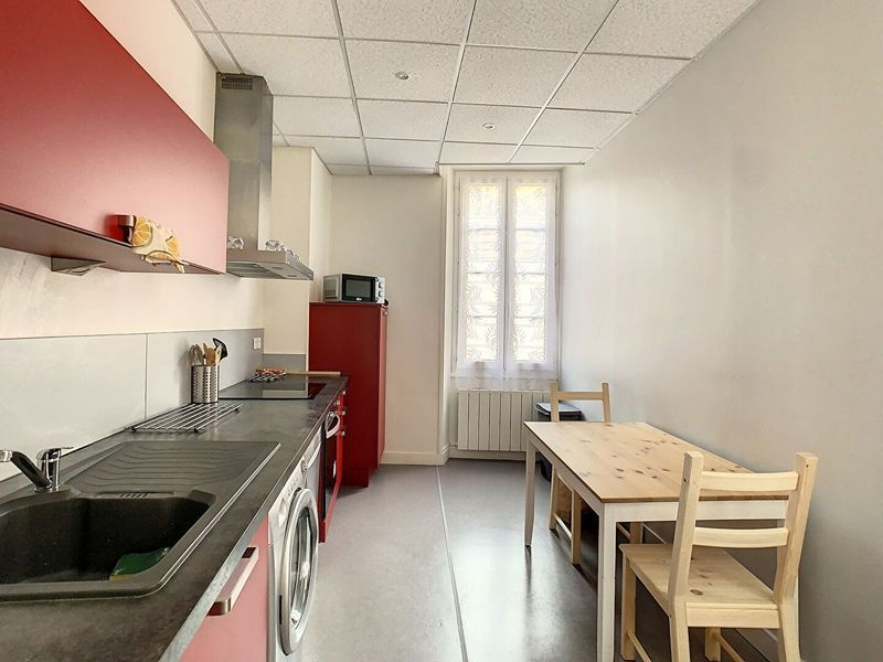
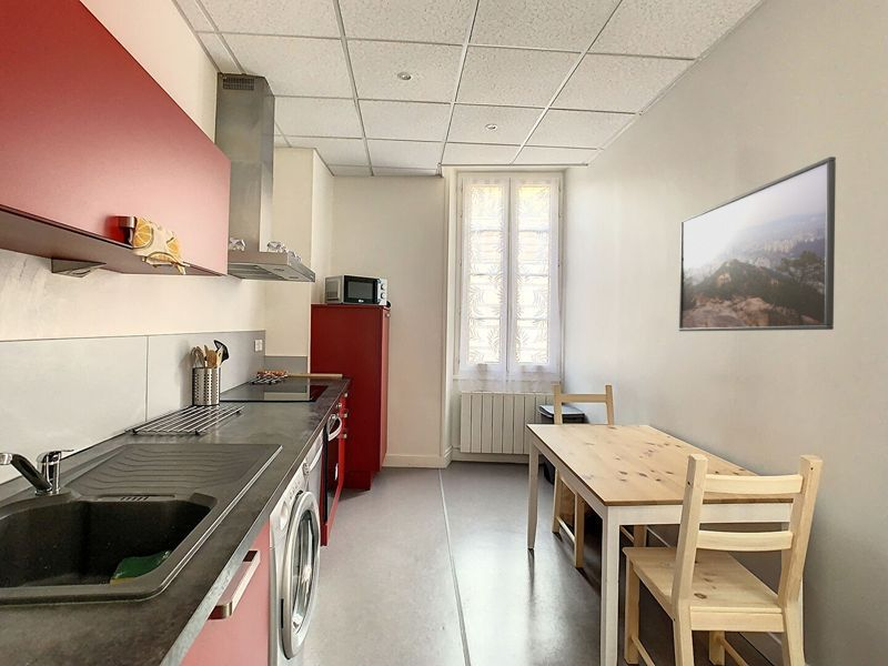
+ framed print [678,155,837,332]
